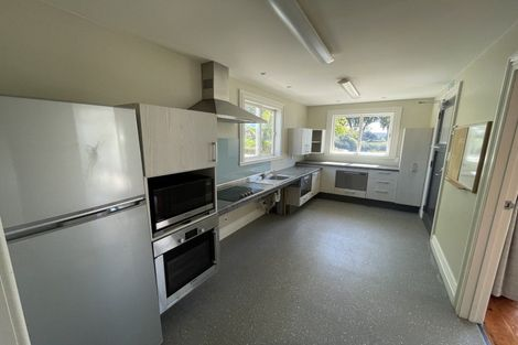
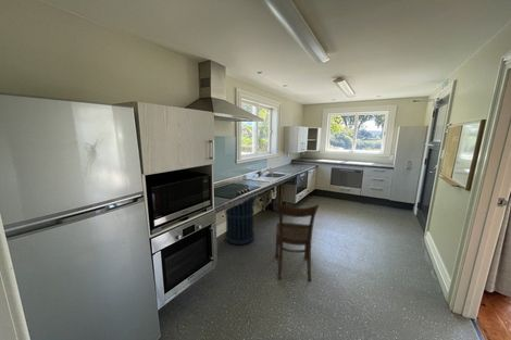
+ trash can [224,194,258,245]
+ chair [274,201,320,282]
